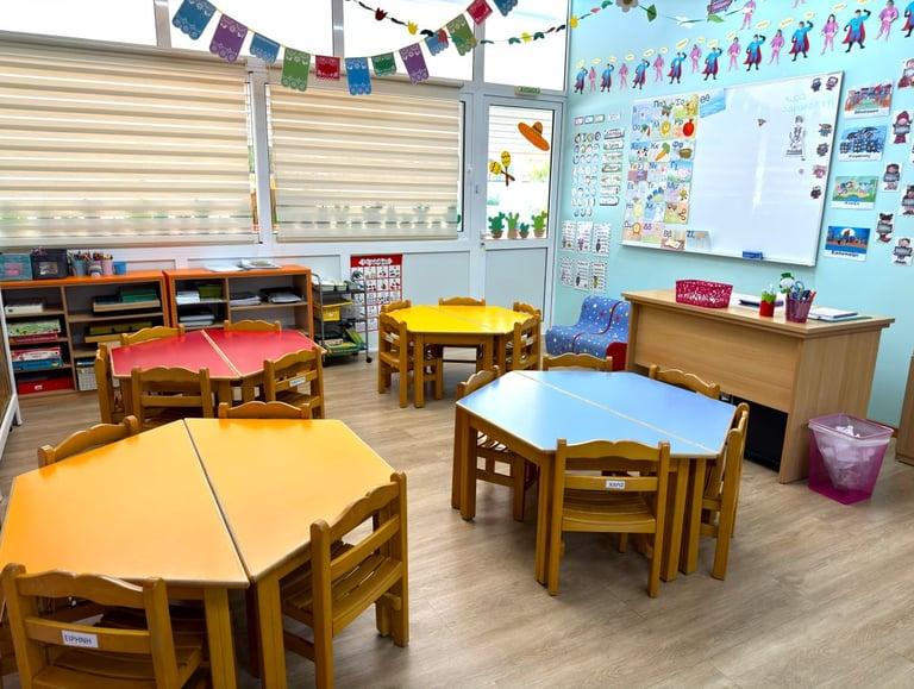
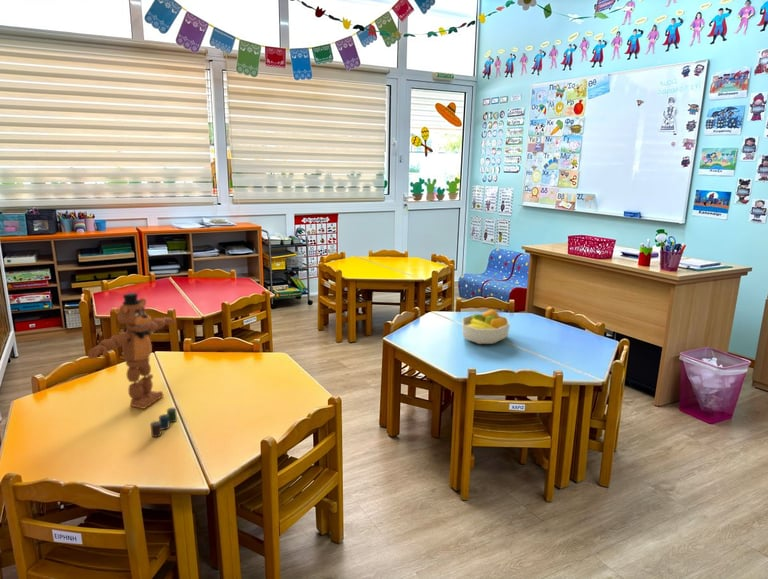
+ teddy bear [87,292,176,410]
+ fruit bowl [461,308,511,345]
+ cup [150,407,178,438]
